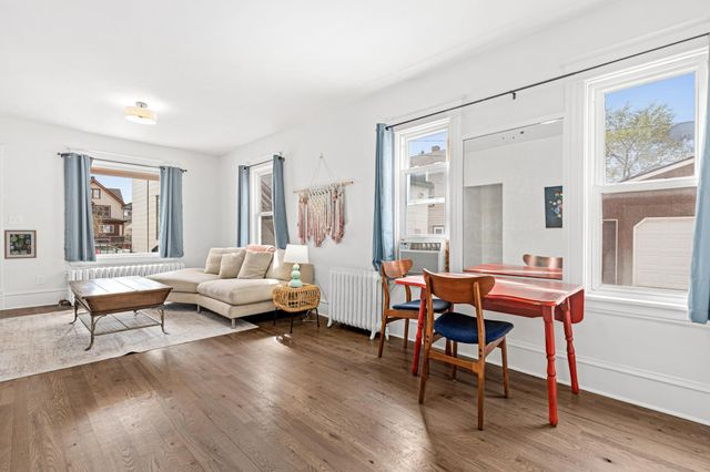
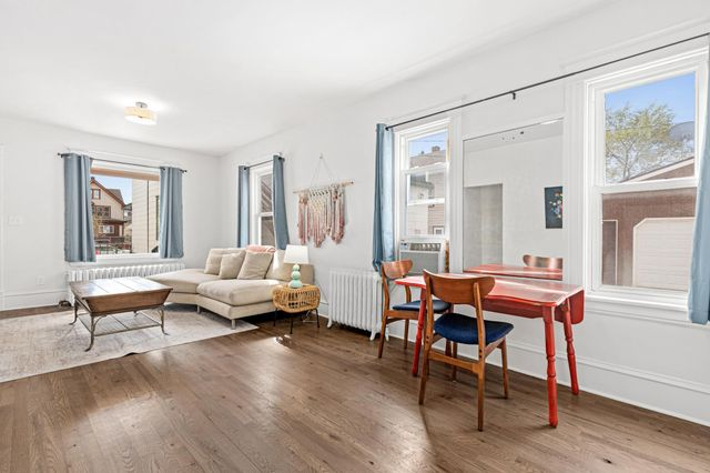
- wall art [3,229,38,260]
